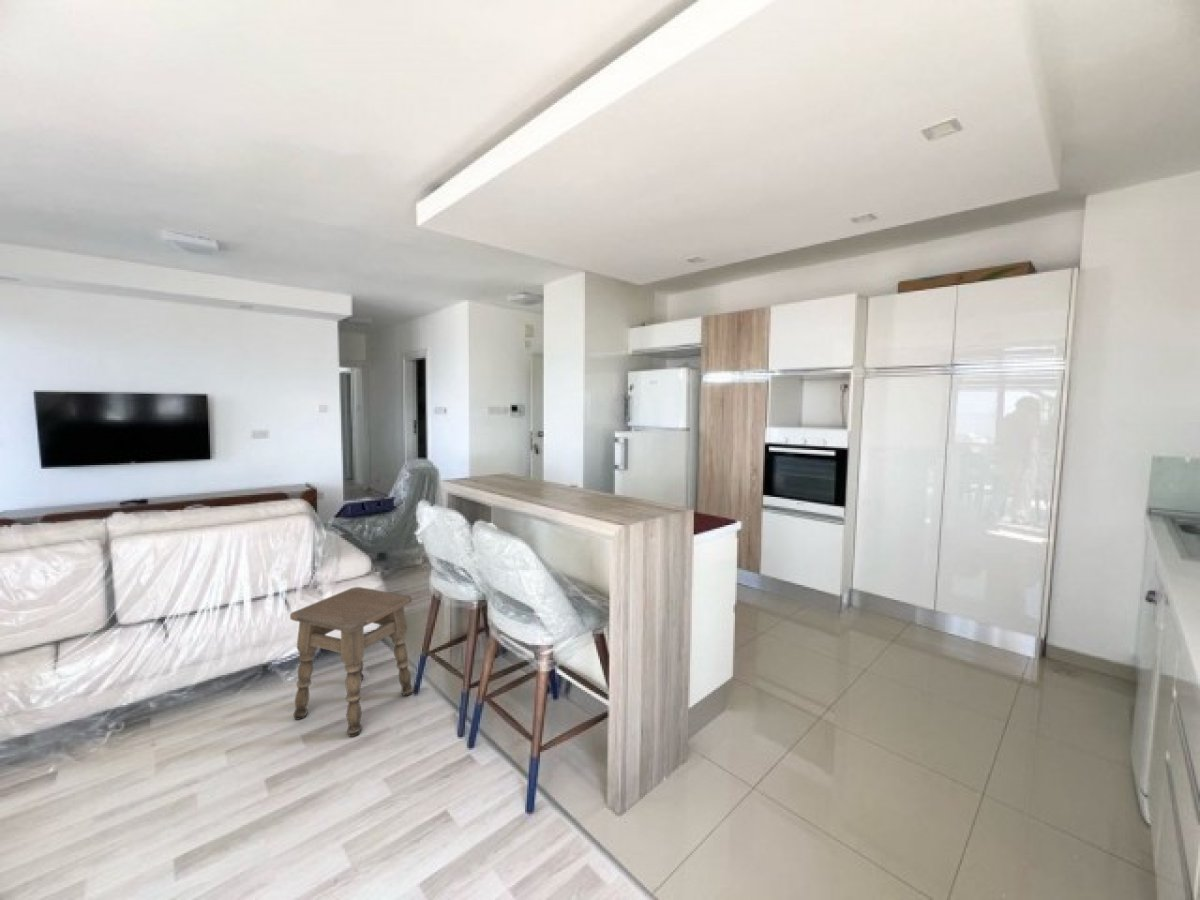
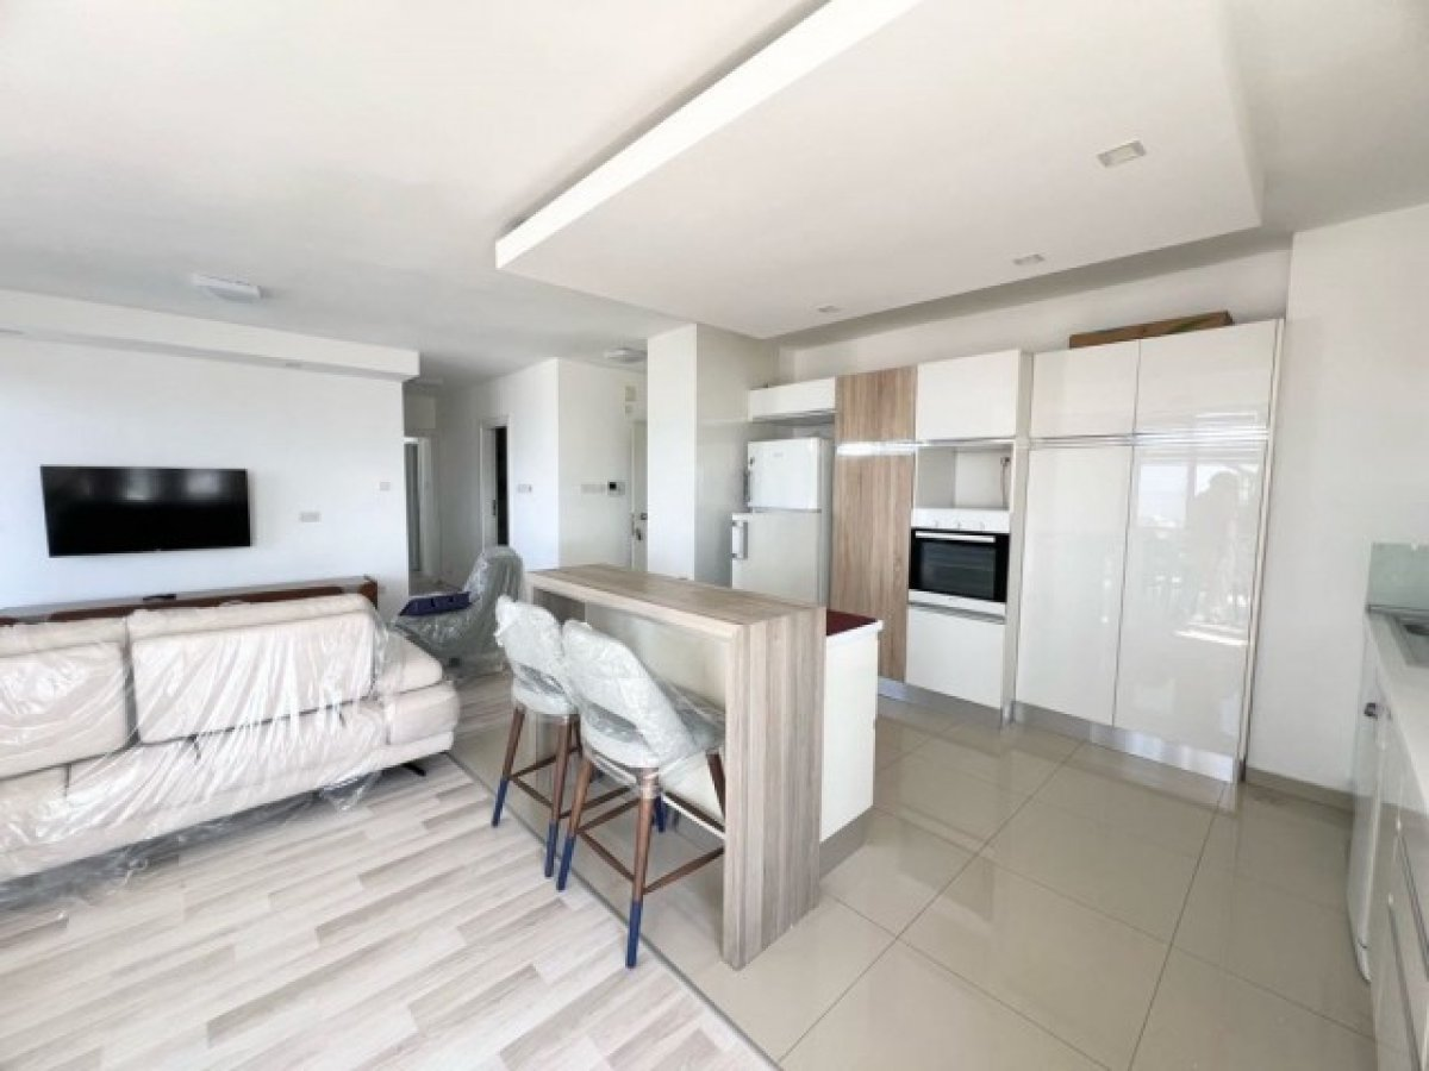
- side table [289,586,414,738]
